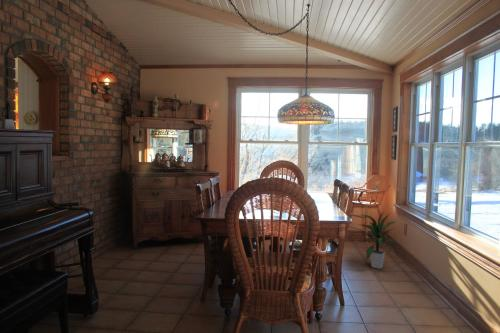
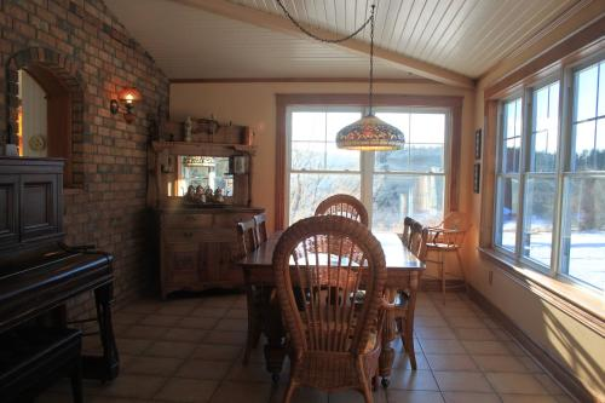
- indoor plant [355,210,401,270]
